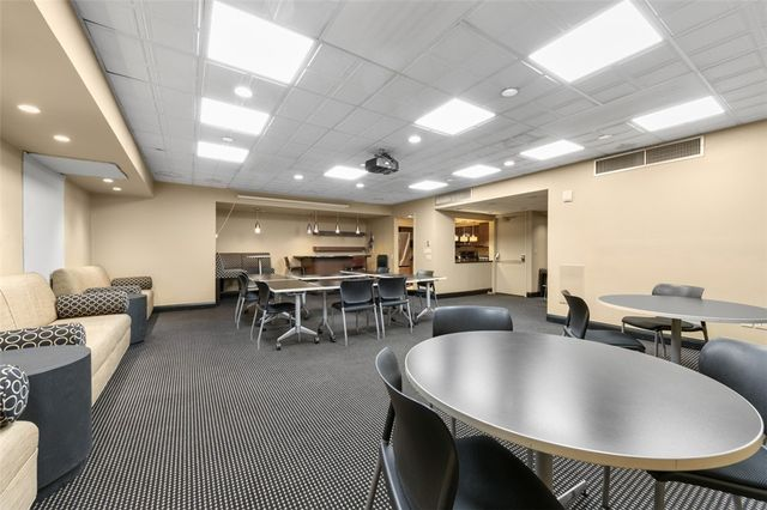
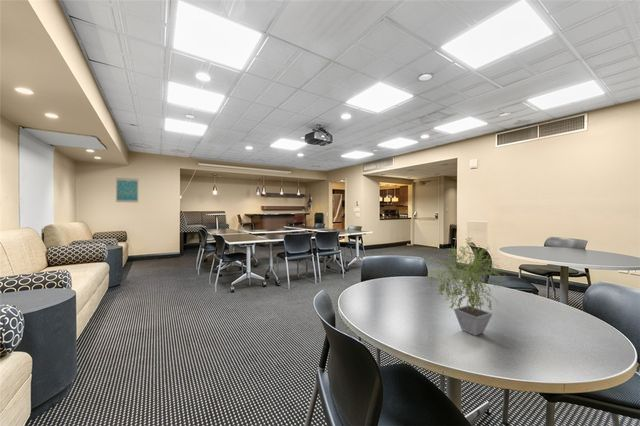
+ potted plant [424,237,508,337]
+ wall art [115,177,139,203]
